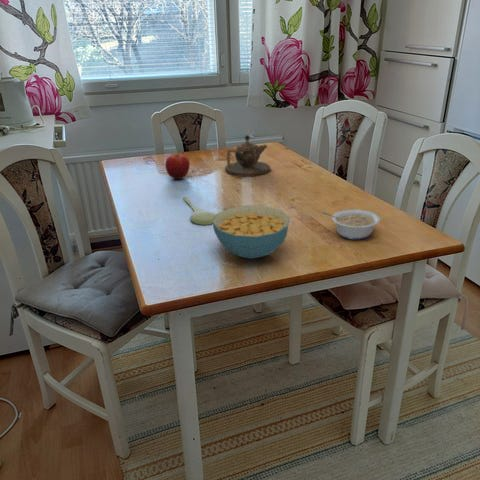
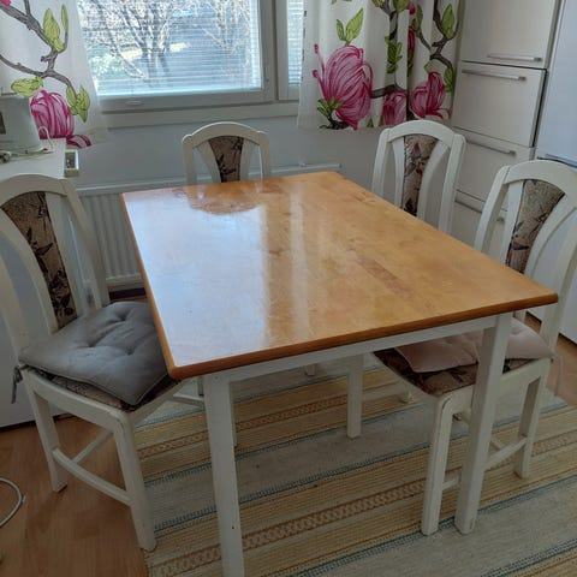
- legume [321,208,381,241]
- cereal bowl [212,204,291,260]
- spoon [182,196,216,226]
- fruit [164,151,191,180]
- teapot [224,134,271,178]
